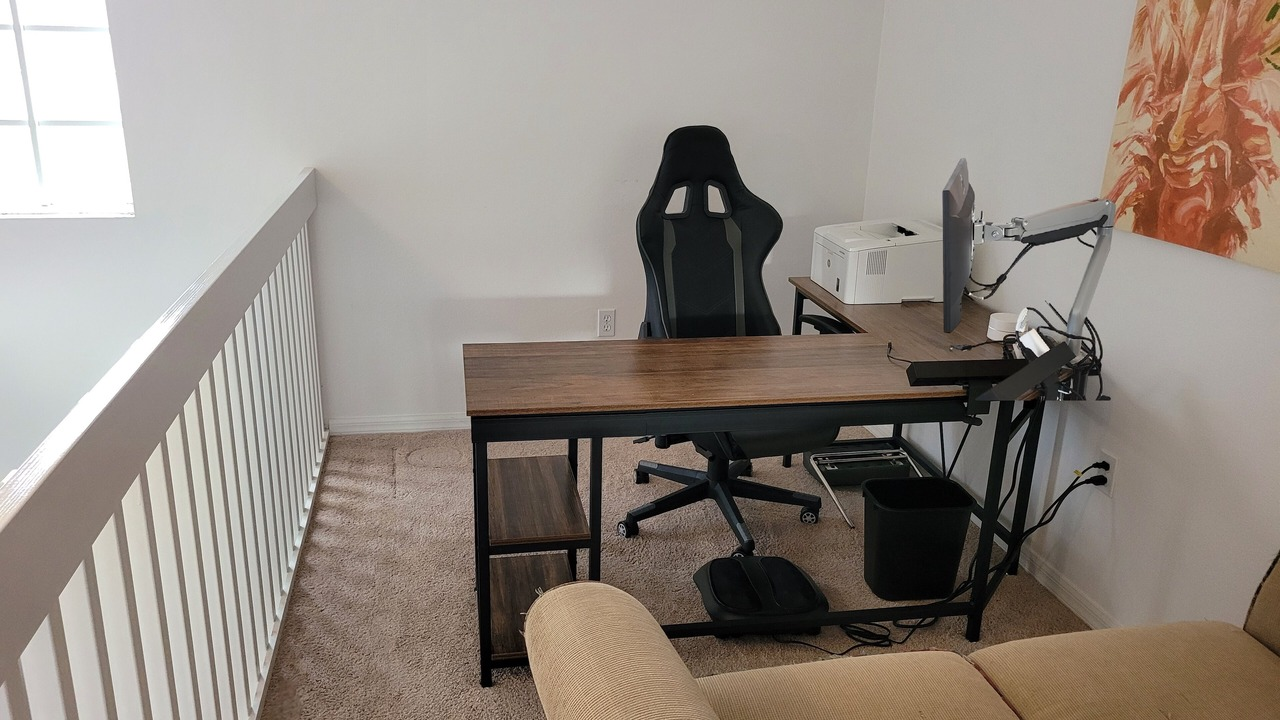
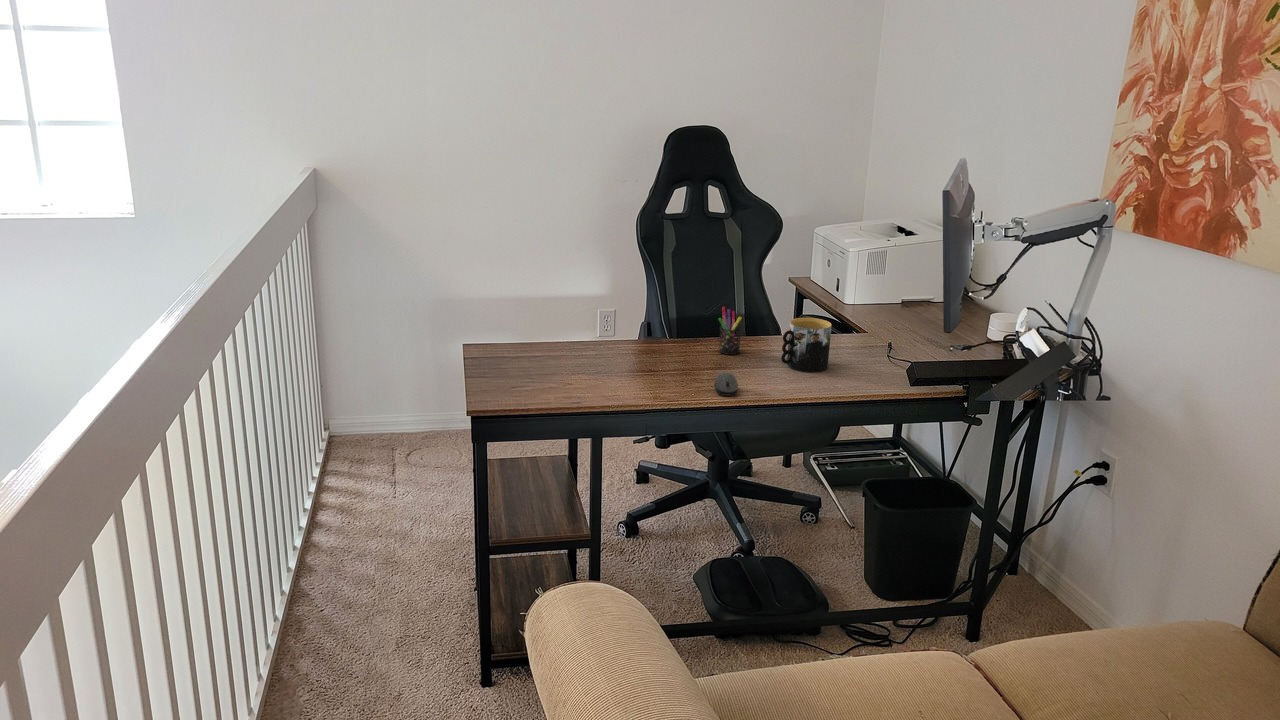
+ mug [780,317,833,373]
+ computer mouse [713,372,739,397]
+ pen holder [717,306,742,356]
